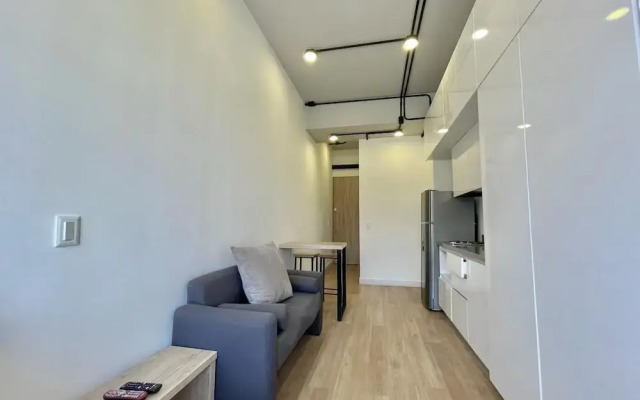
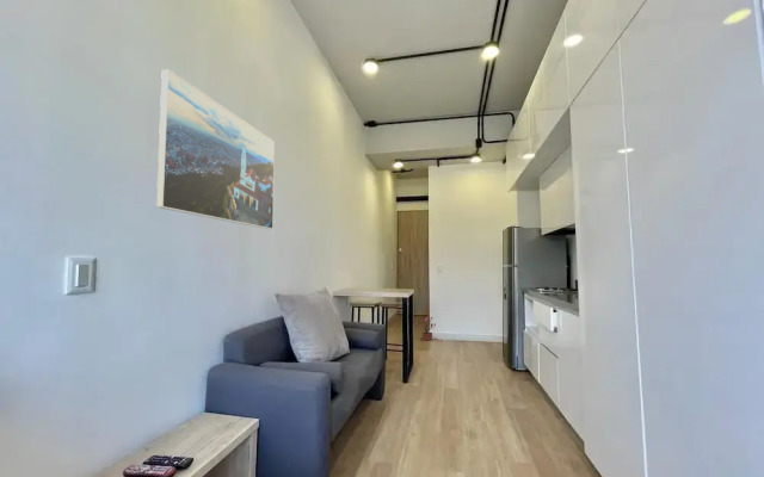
+ potted plant [417,315,438,342]
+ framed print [155,68,276,230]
